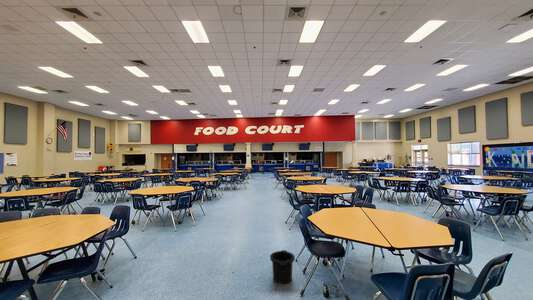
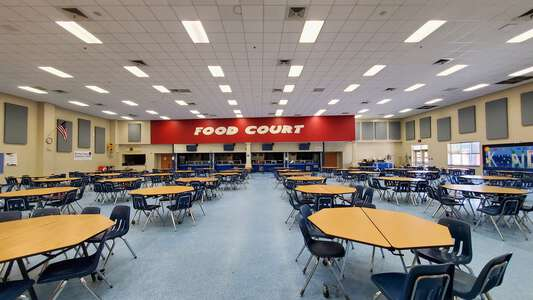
- trash can [269,249,296,285]
